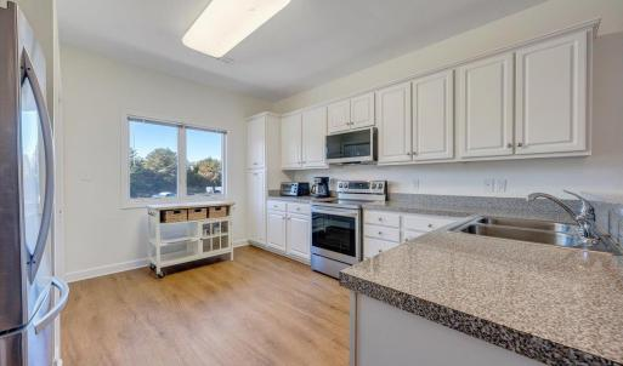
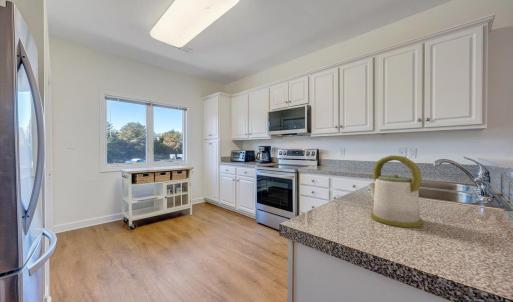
+ kettle [367,155,424,228]
